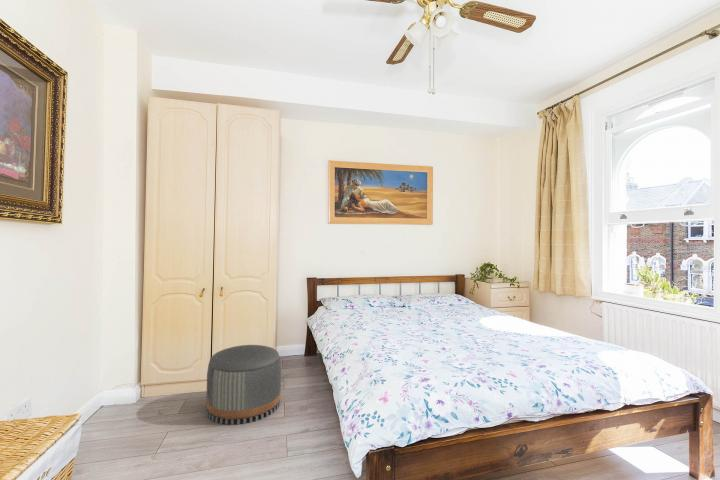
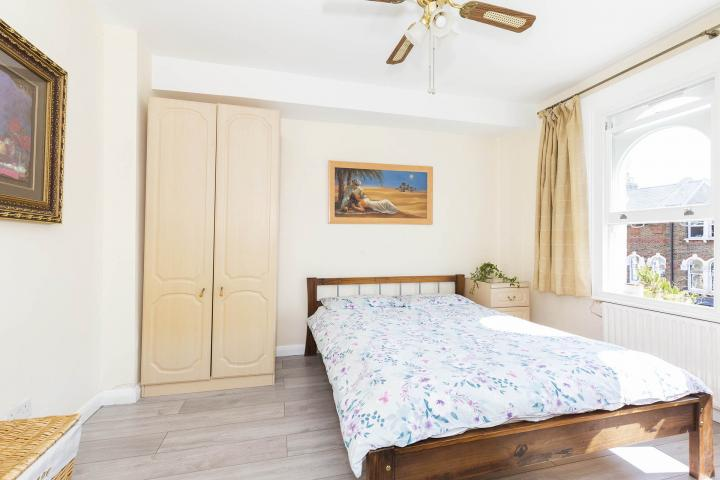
- pouf [205,344,282,426]
